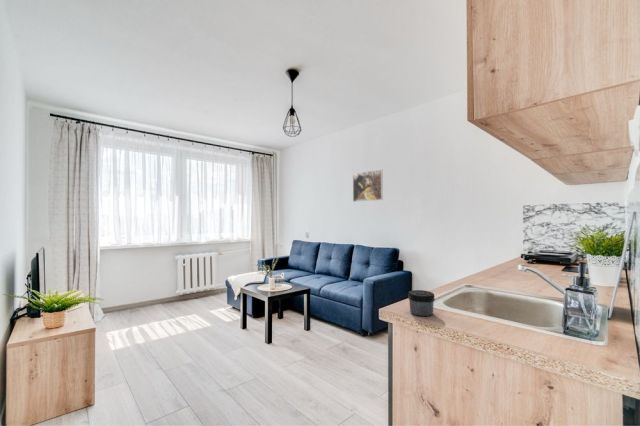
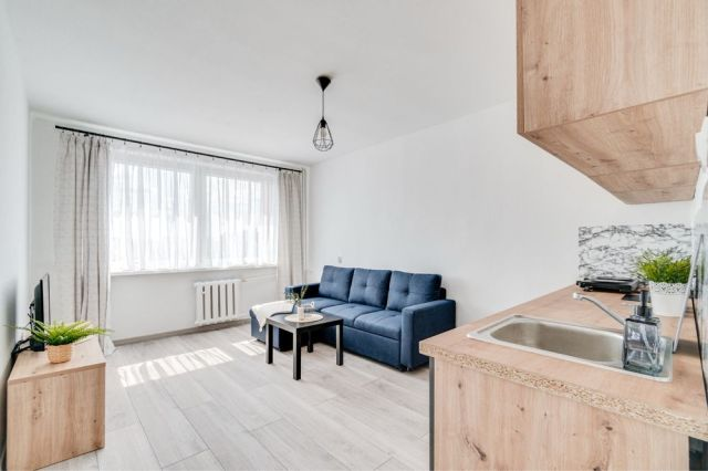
- jar [407,289,436,317]
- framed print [352,169,384,203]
